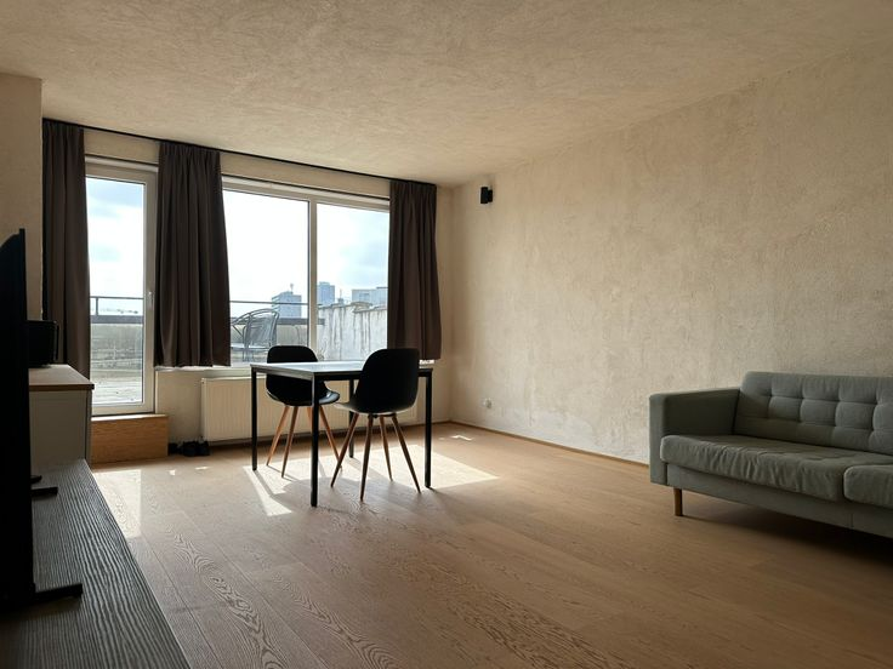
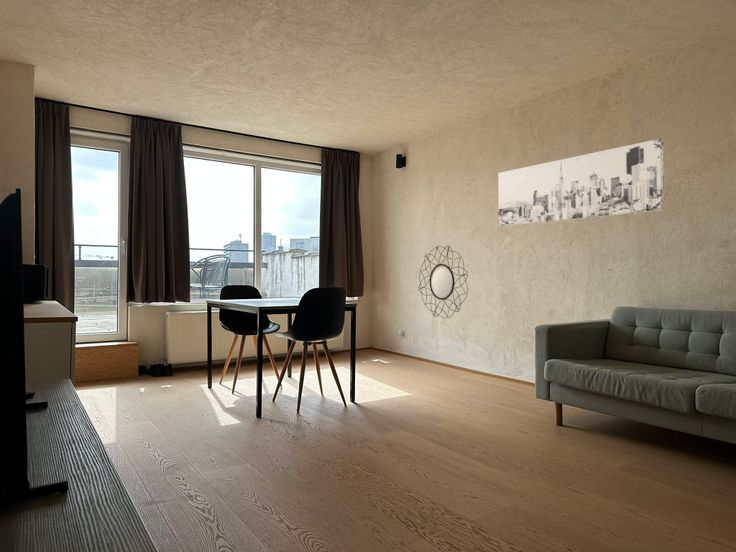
+ wall art [497,138,664,227]
+ home mirror [417,244,469,319]
